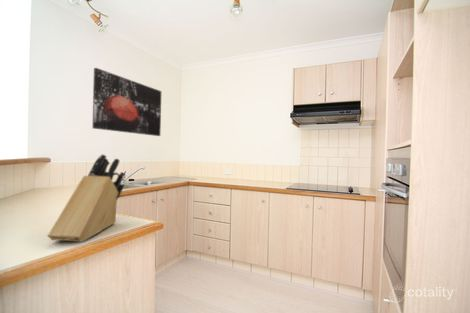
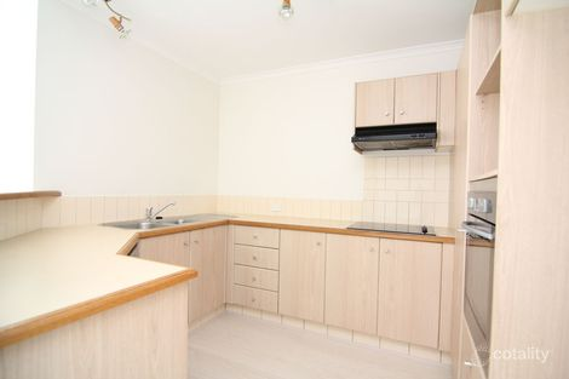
- knife block [47,153,126,243]
- wall art [91,67,162,137]
